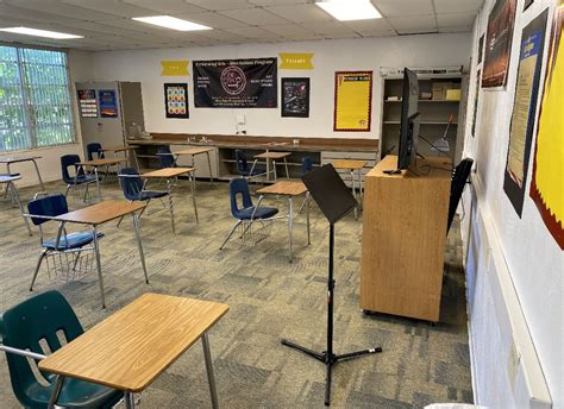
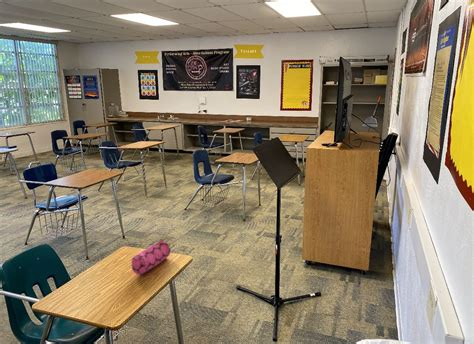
+ pencil case [131,238,171,275]
